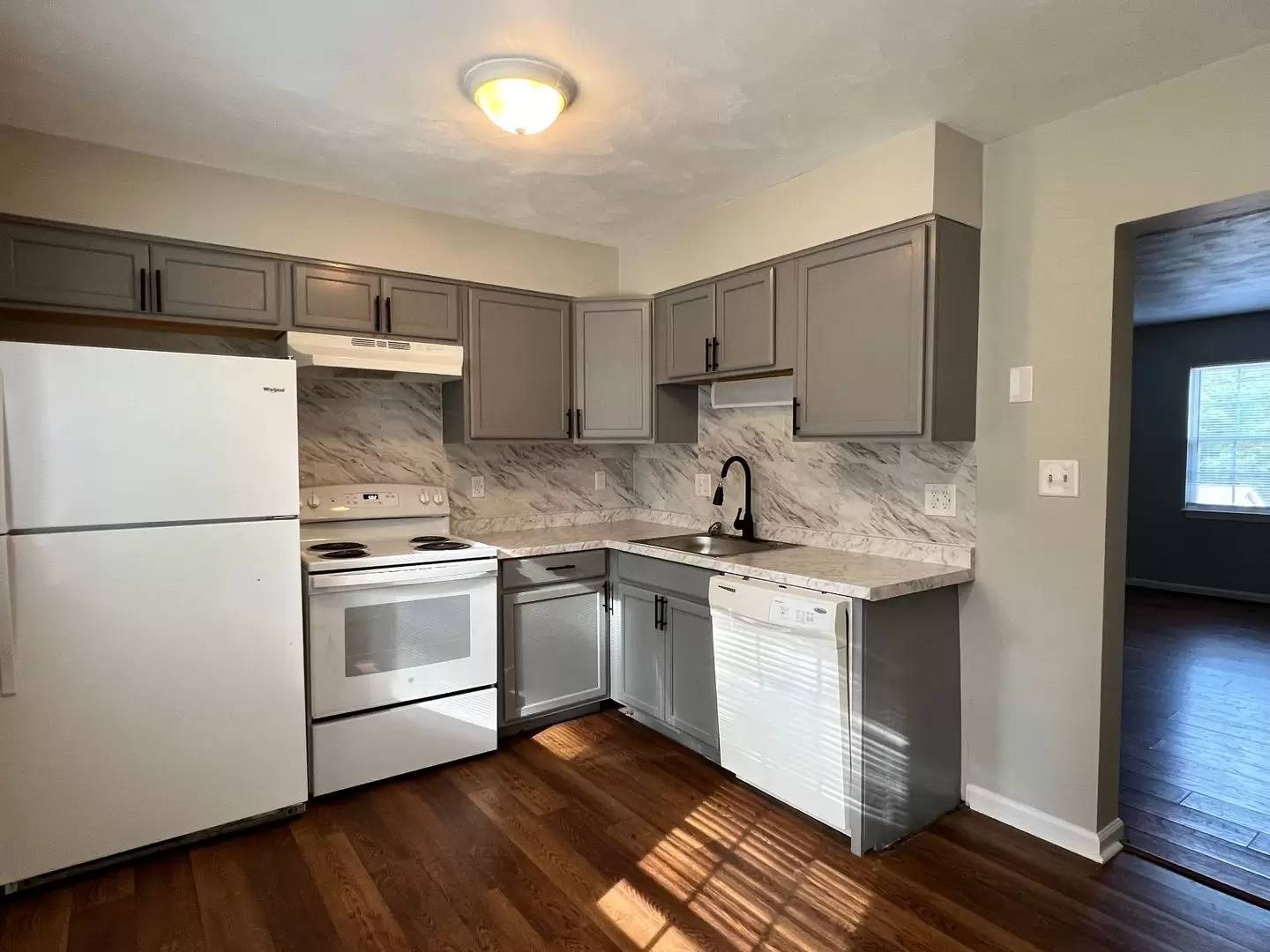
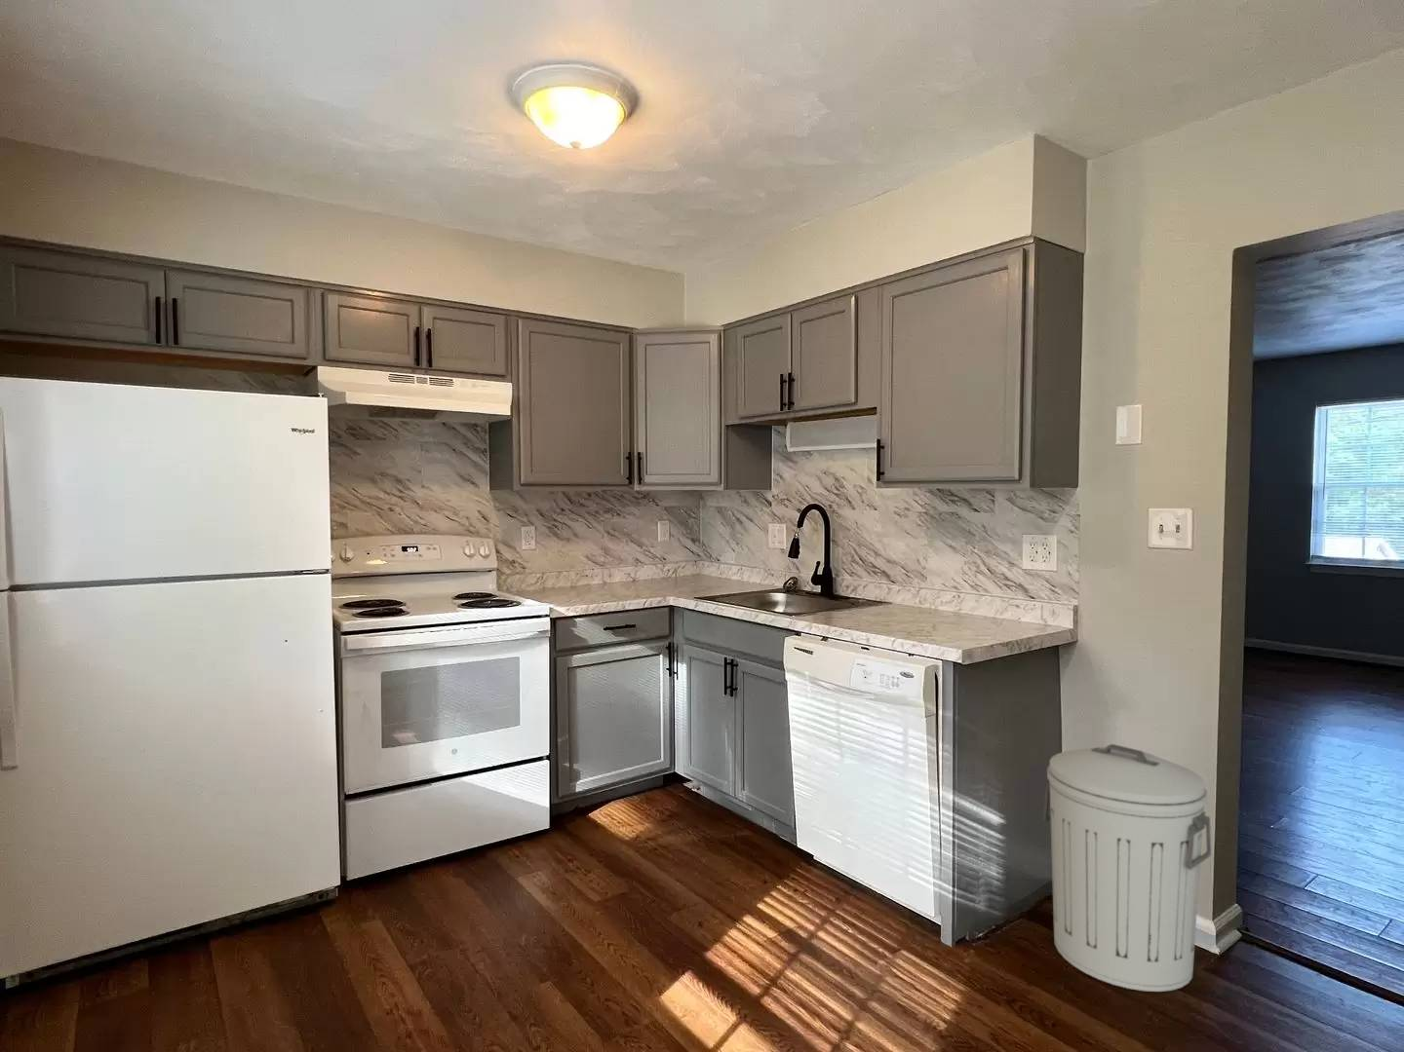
+ trash can [1042,744,1212,992]
